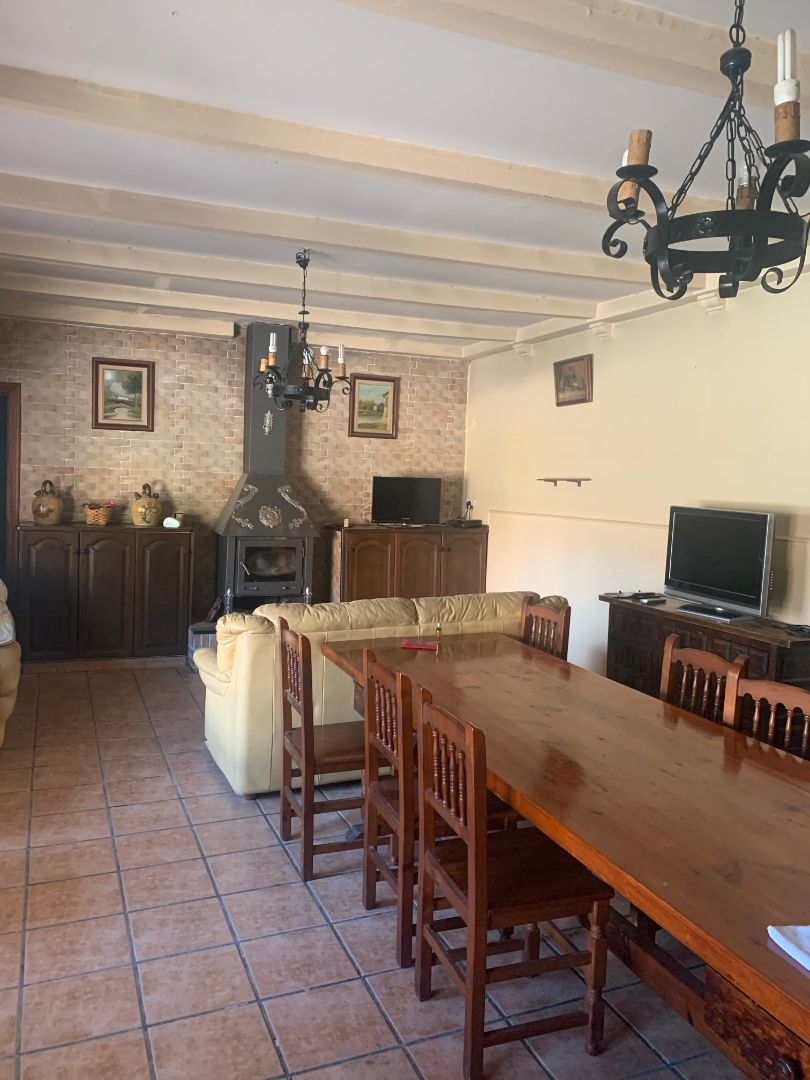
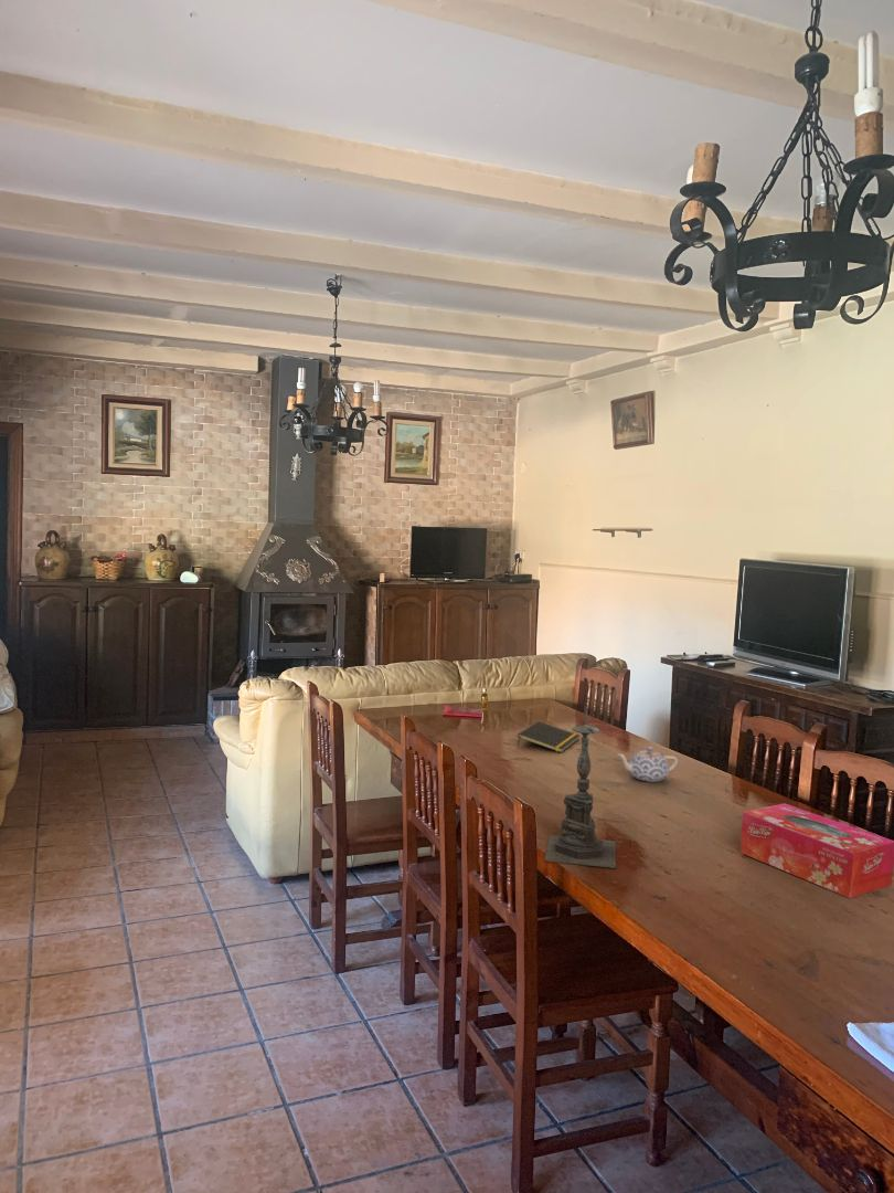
+ candle holder [543,707,617,869]
+ tissue box [739,802,894,899]
+ teapot [617,746,679,783]
+ notepad [517,720,581,753]
